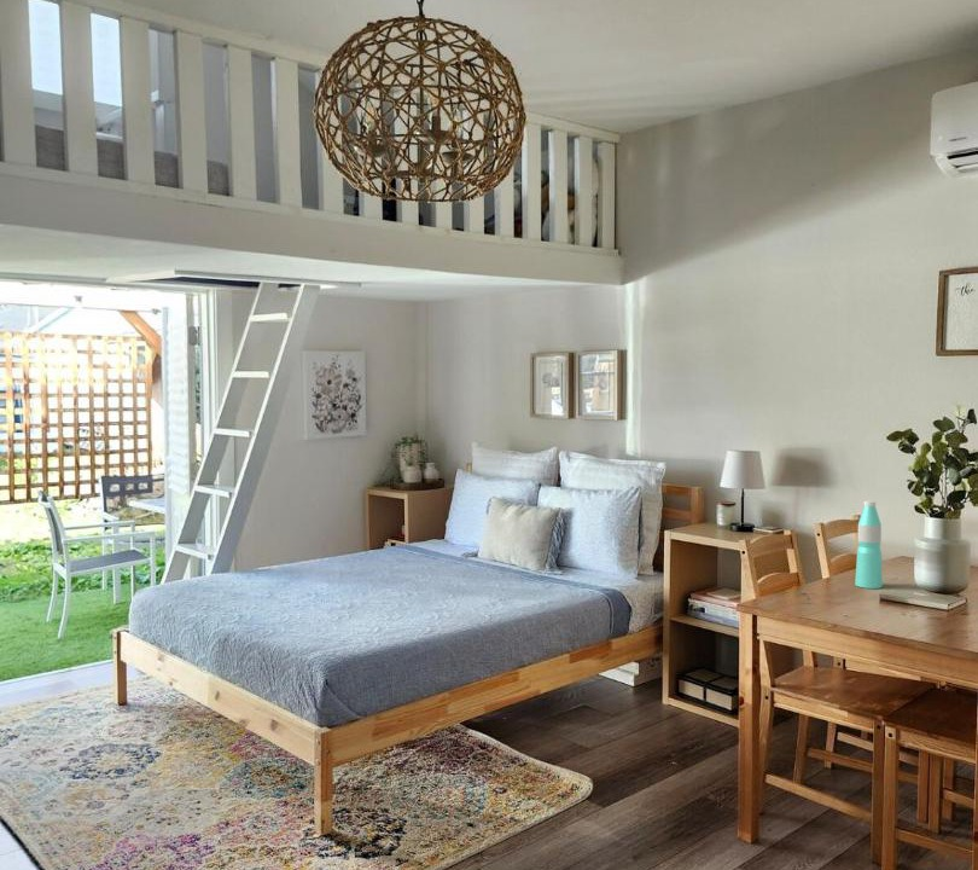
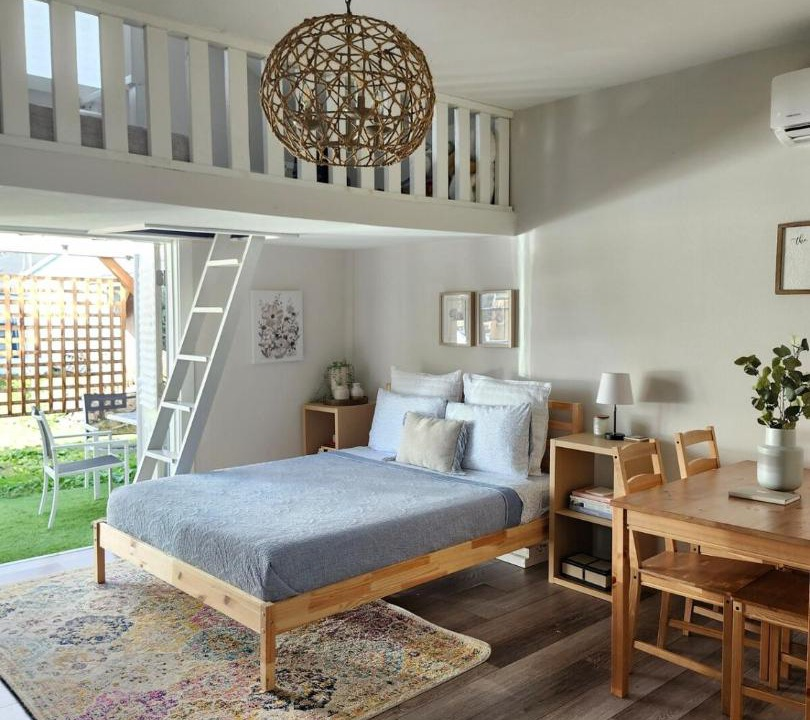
- water bottle [854,499,884,590]
